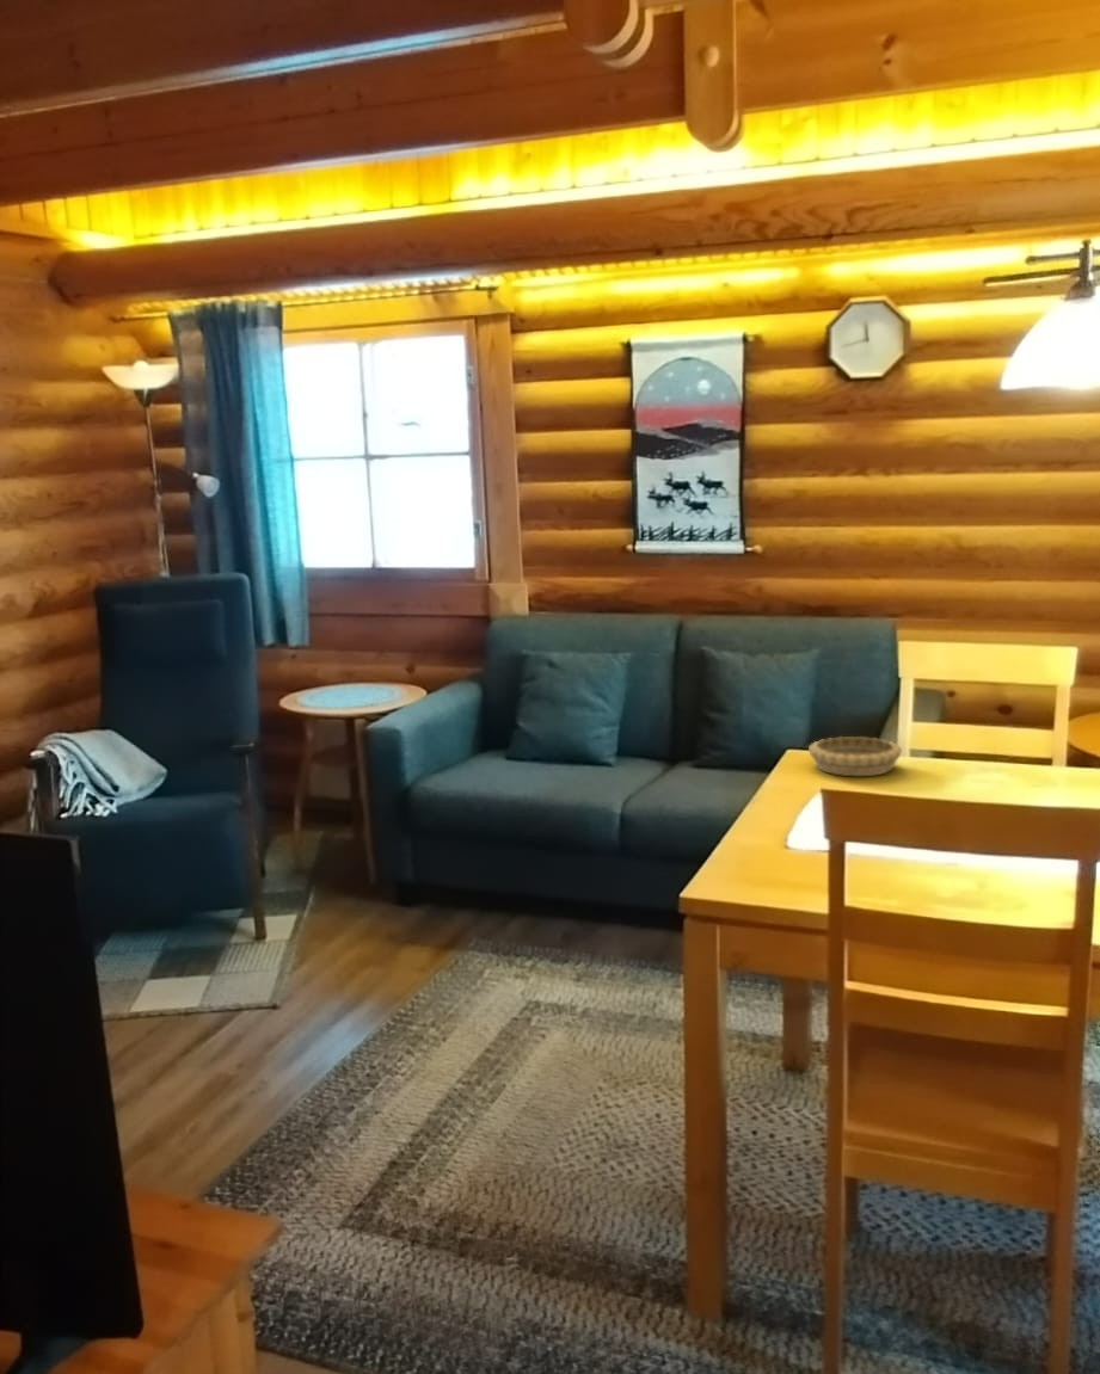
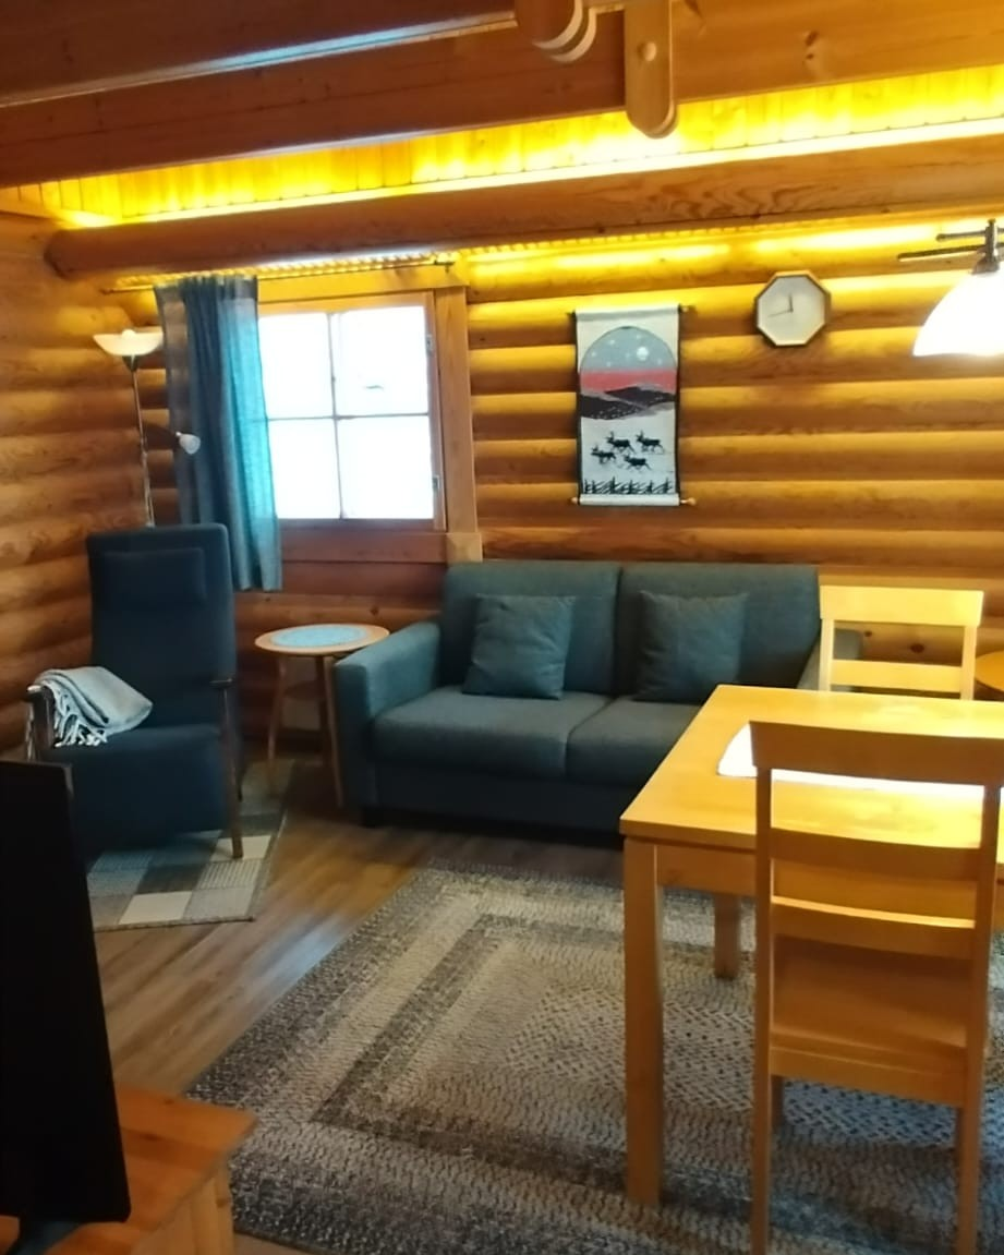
- decorative bowl [807,735,903,777]
